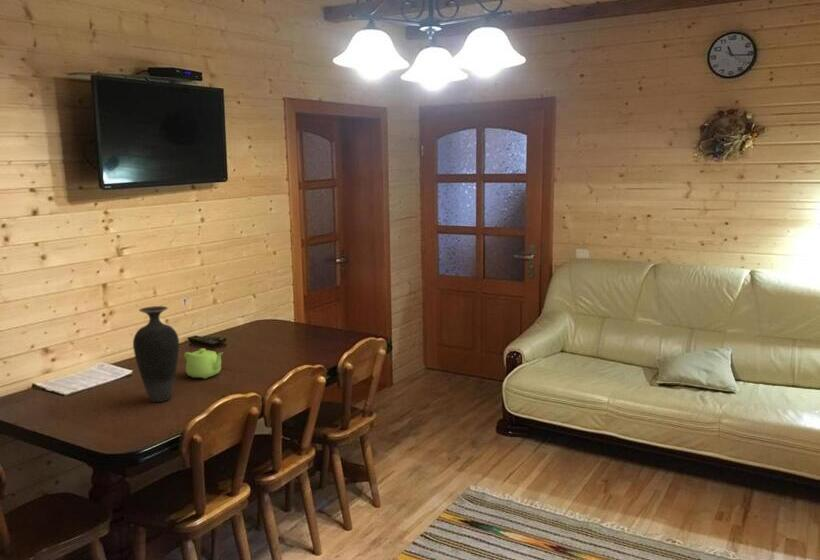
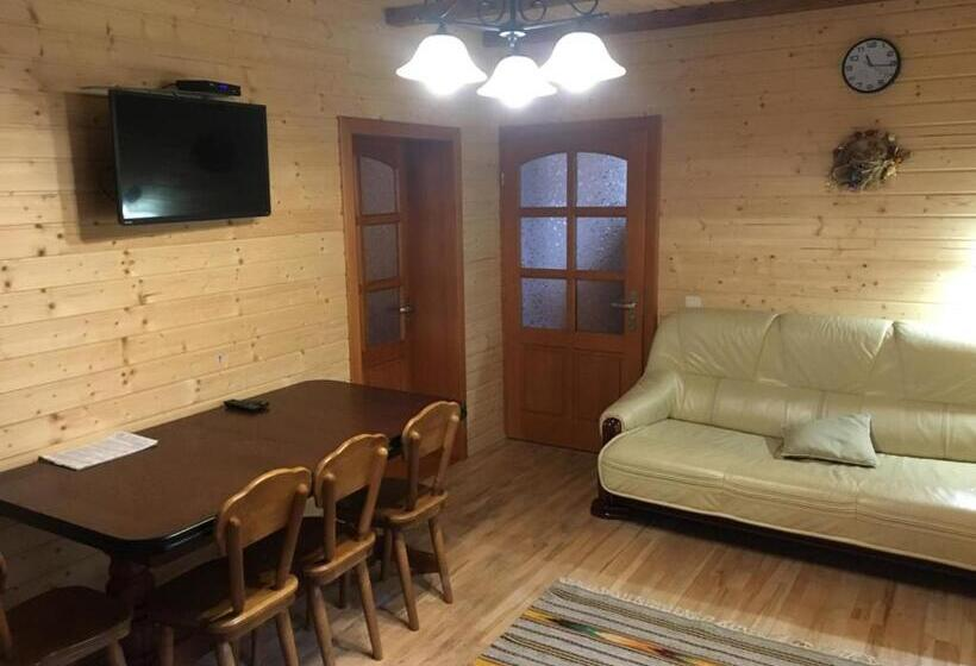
- teapot [183,347,225,380]
- vase [132,305,180,403]
